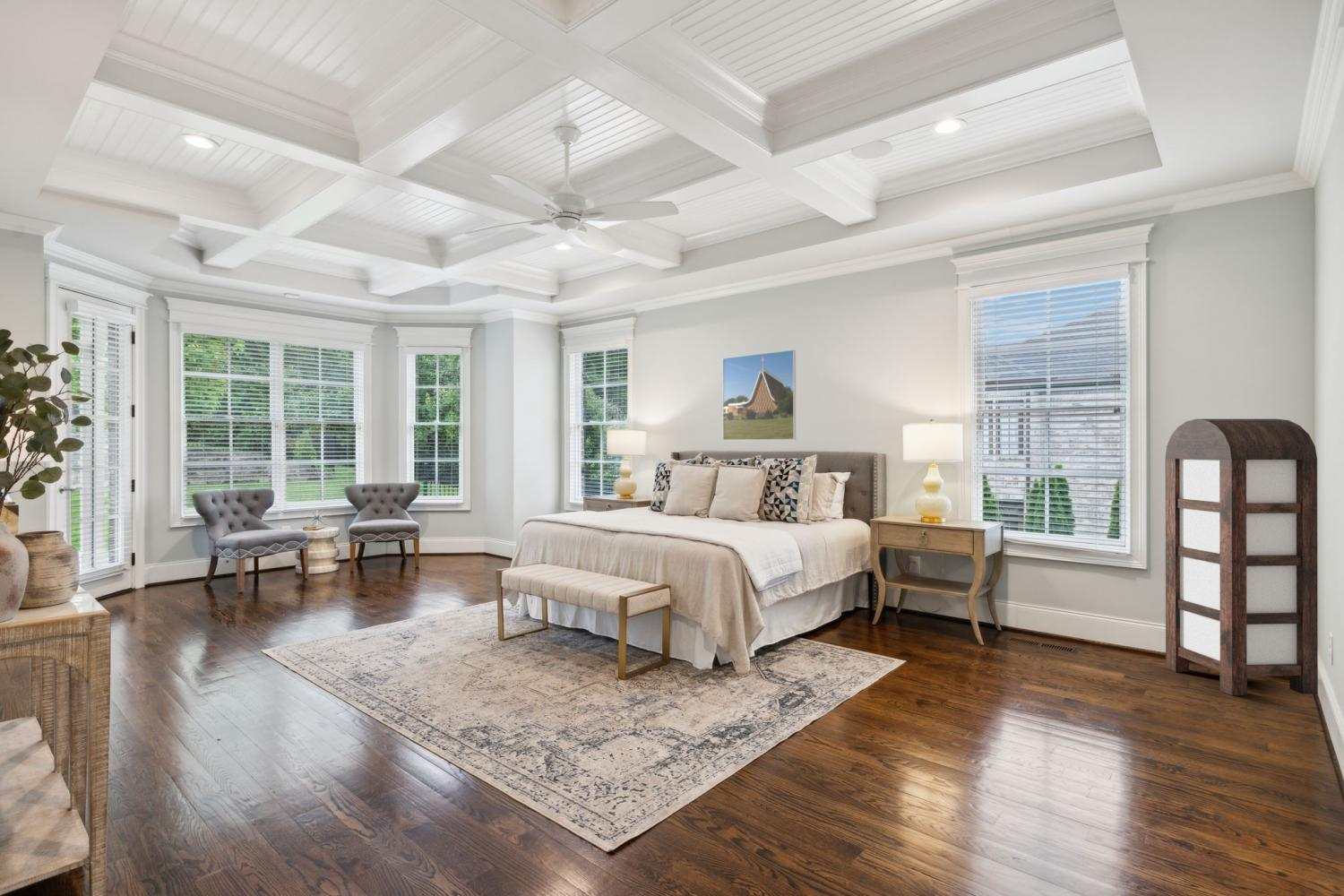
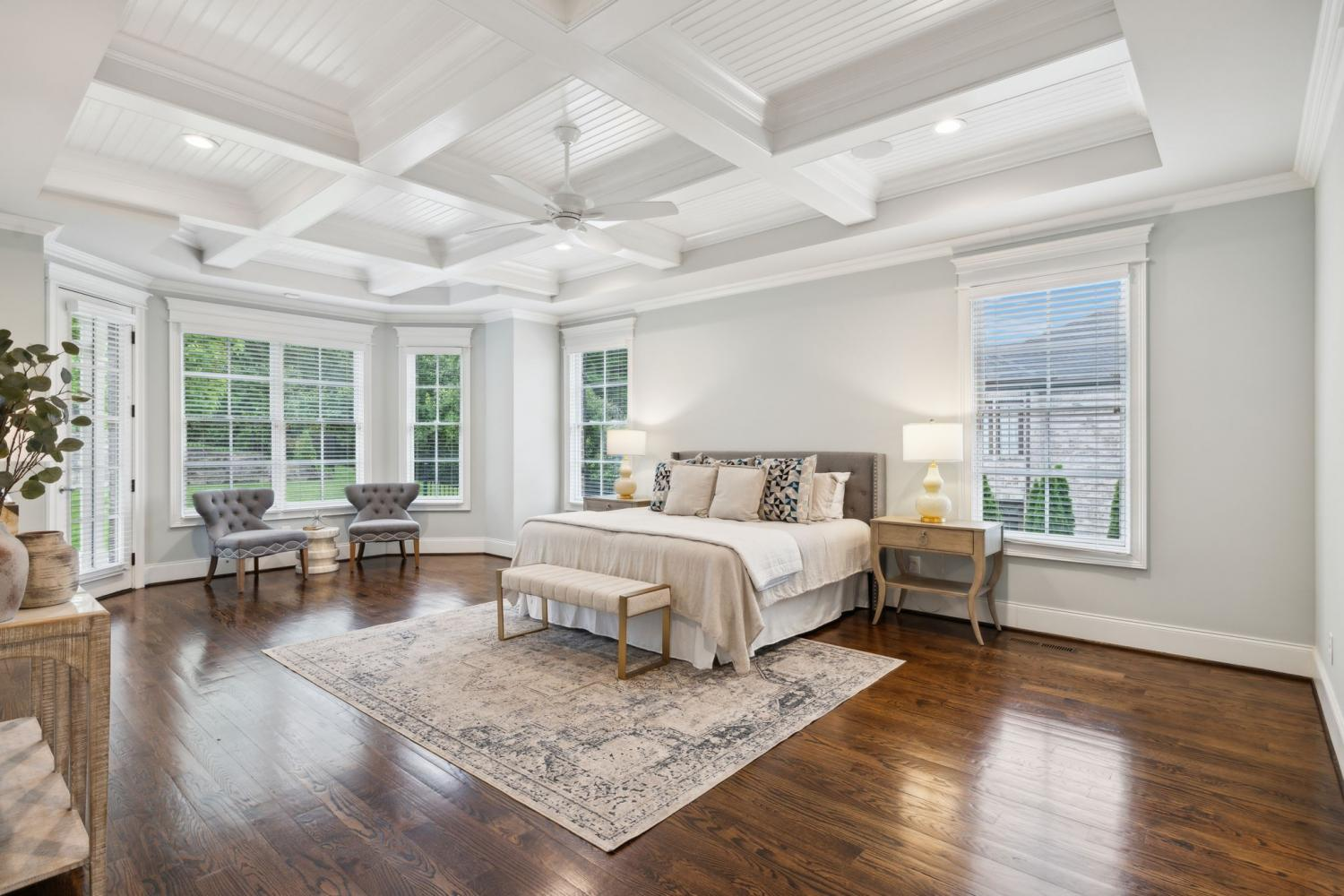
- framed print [722,349,797,441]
- bookshelf [1165,418,1319,696]
